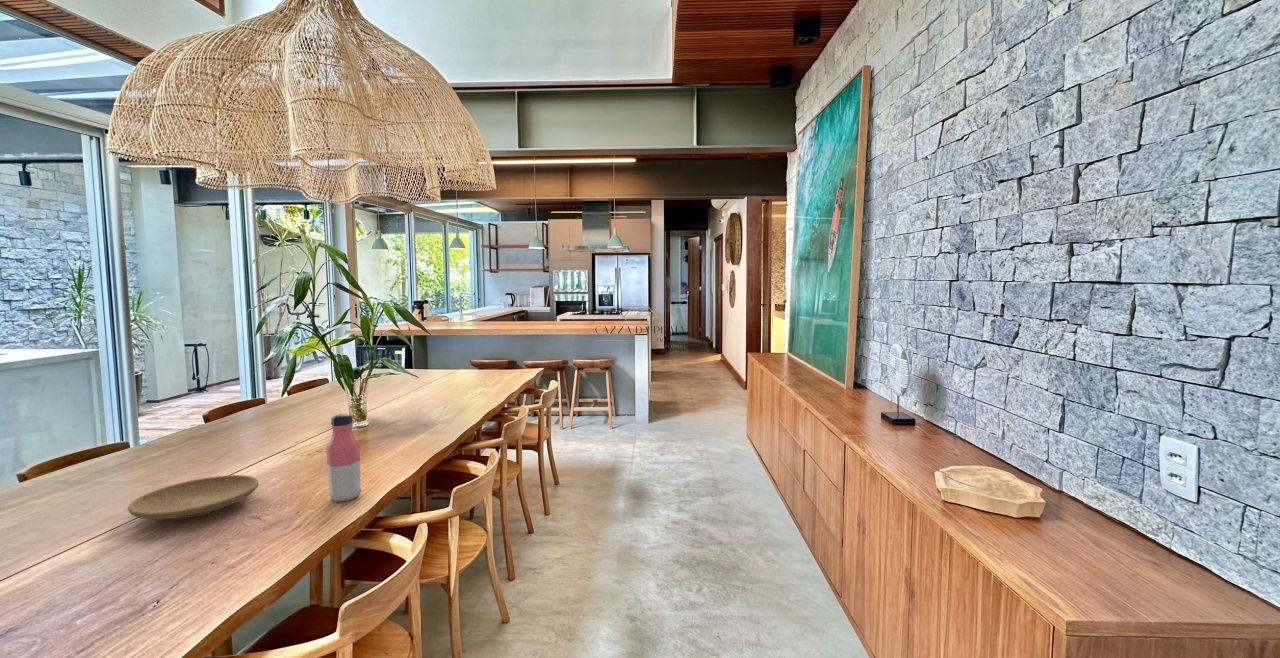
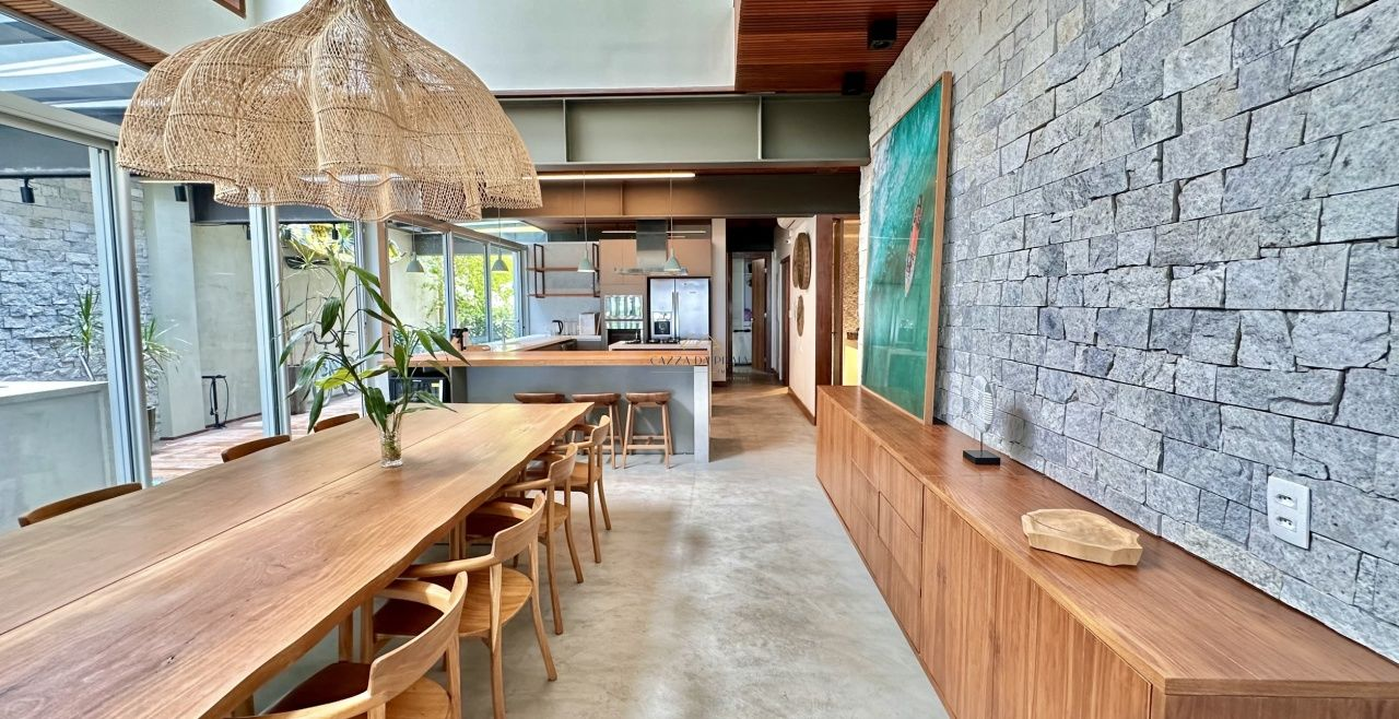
- water bottle [325,413,363,503]
- plate [127,474,260,520]
